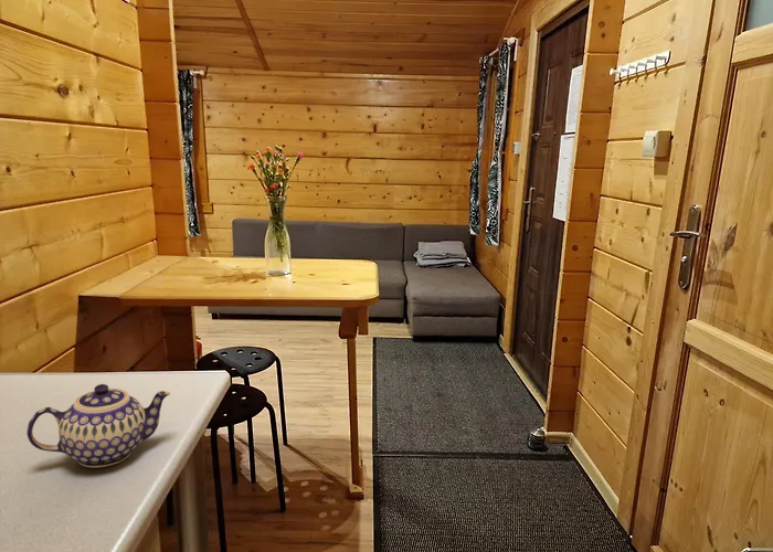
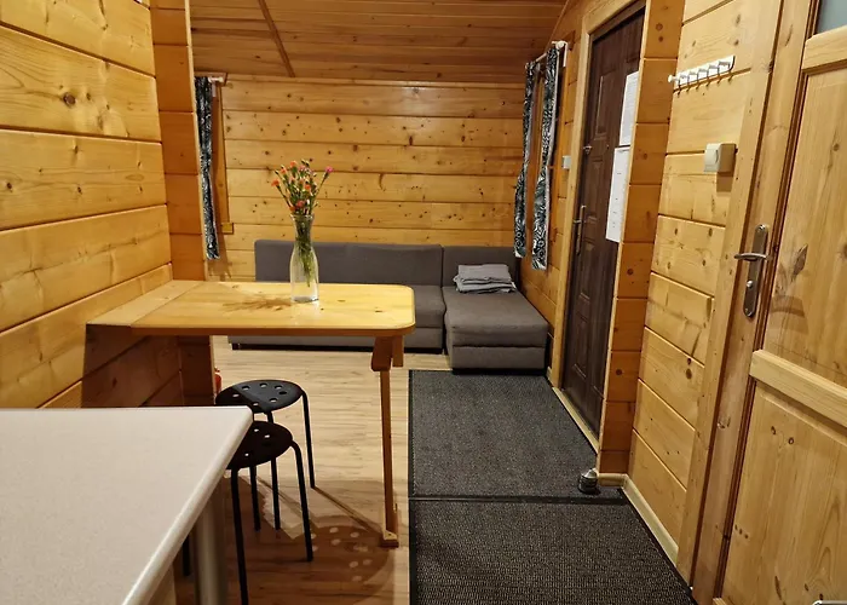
- teapot [25,383,171,468]
